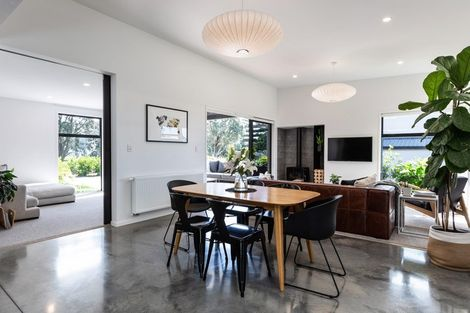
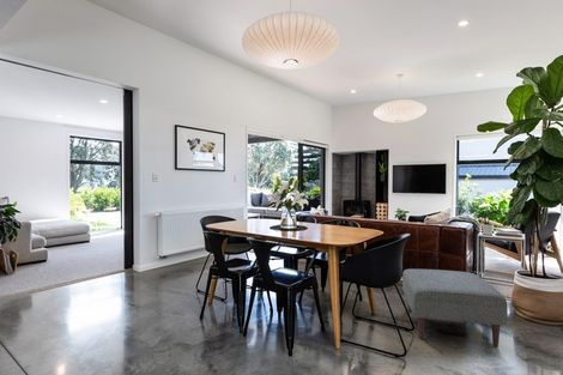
+ ottoman [401,268,509,349]
